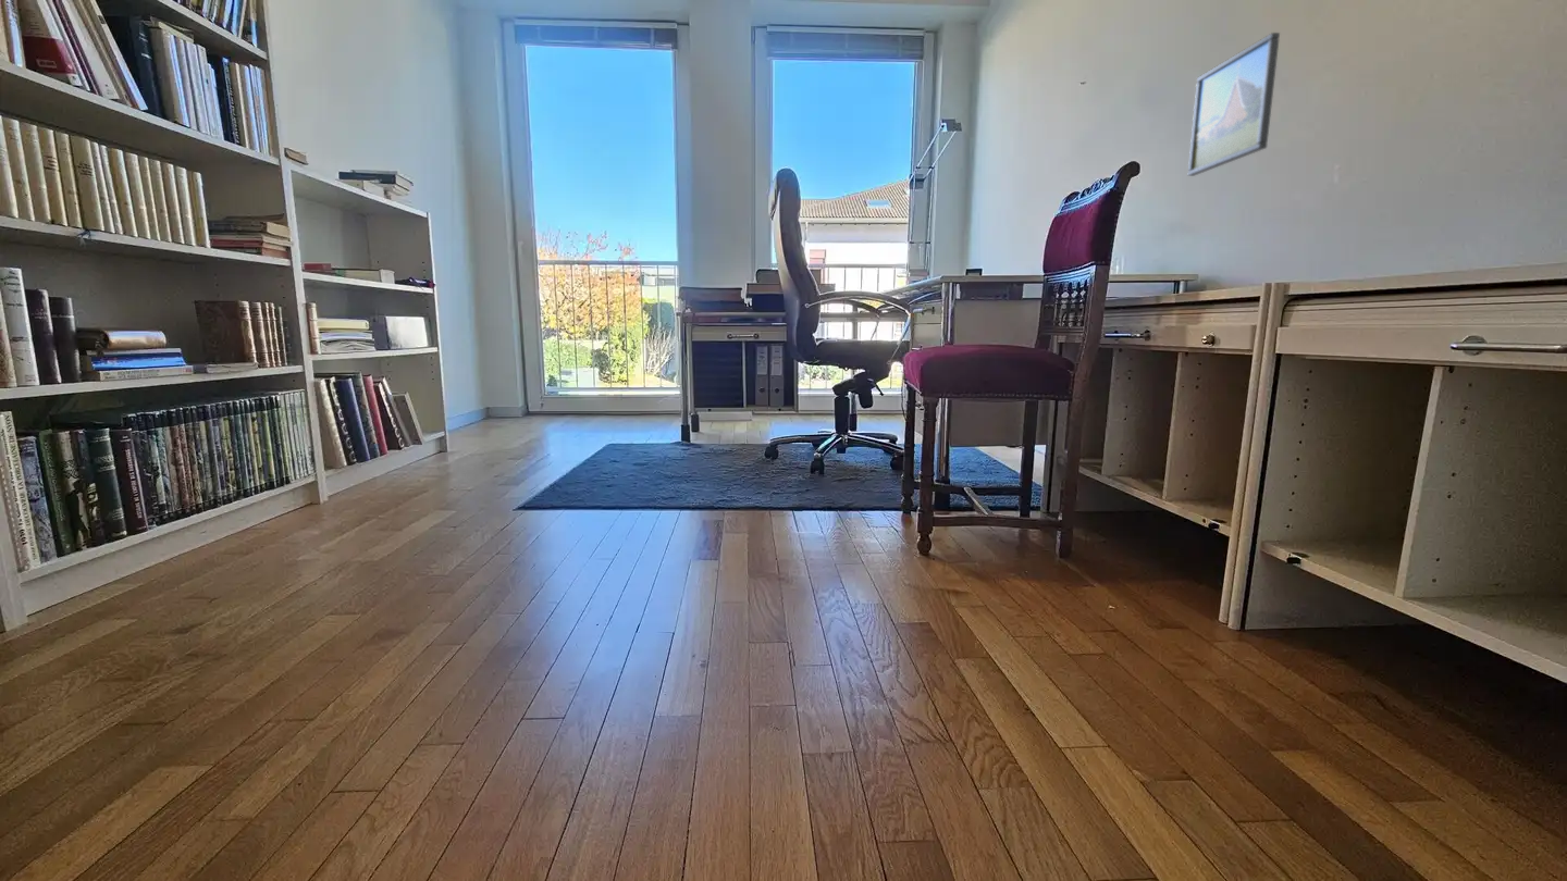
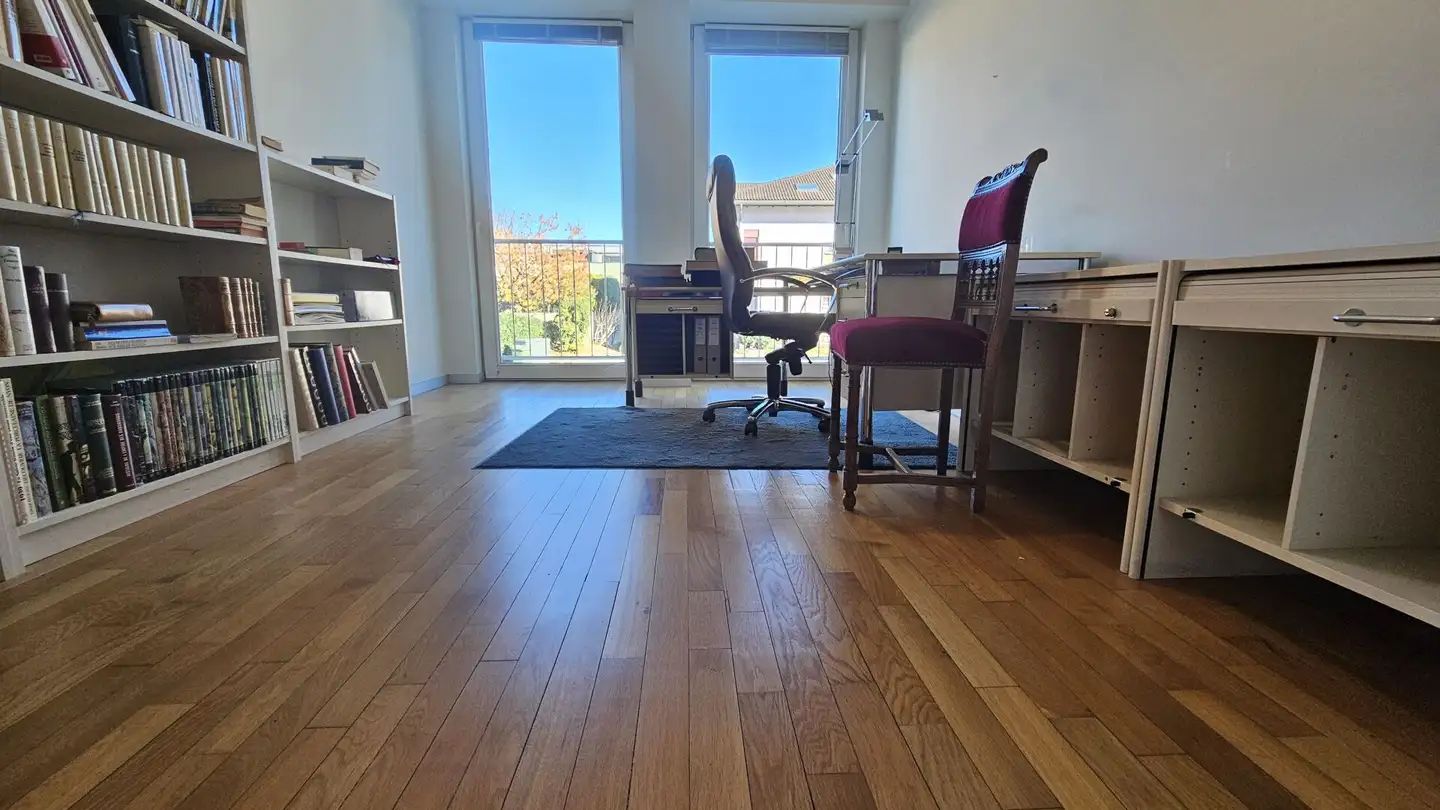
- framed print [1187,32,1281,177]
